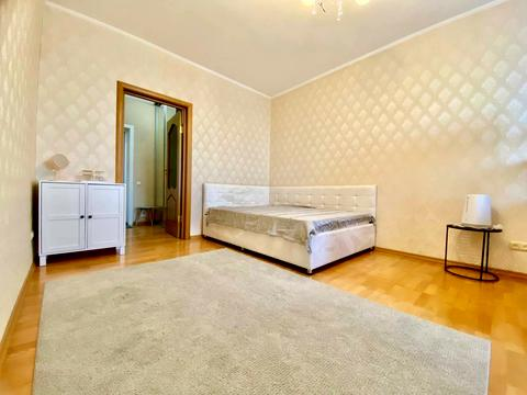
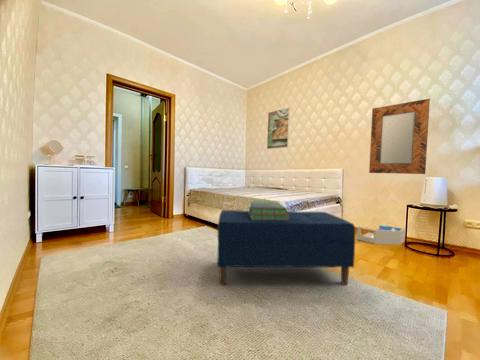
+ stack of books [247,200,289,220]
+ home mirror [368,98,431,175]
+ storage bin [356,224,406,246]
+ bench [216,209,356,286]
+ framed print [266,107,291,150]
